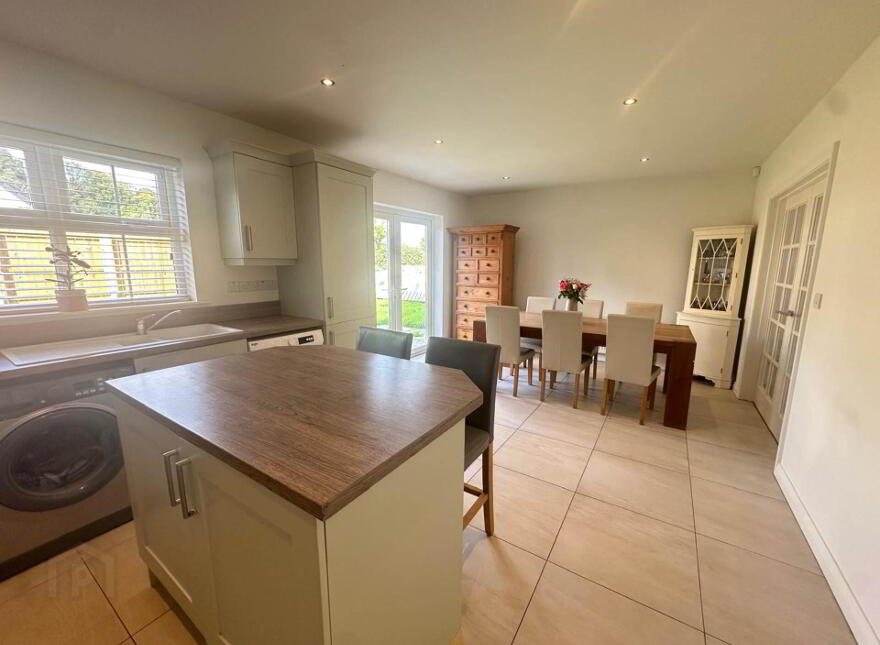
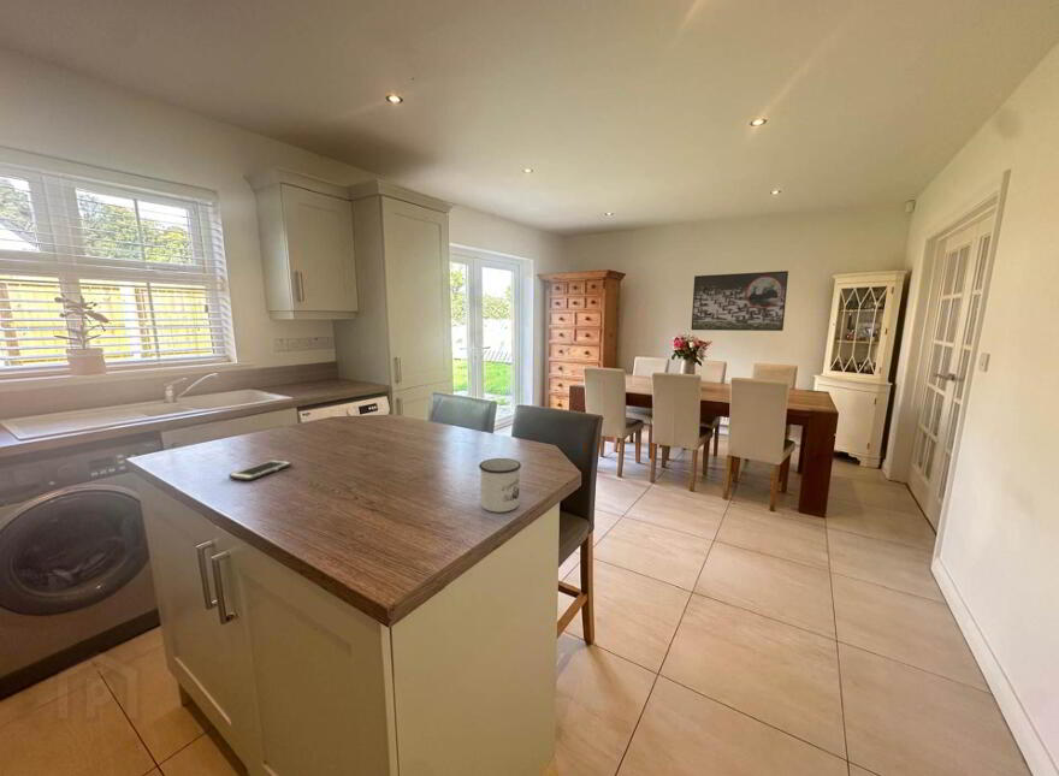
+ mug [478,457,522,514]
+ cell phone [227,458,292,481]
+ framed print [691,269,789,332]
